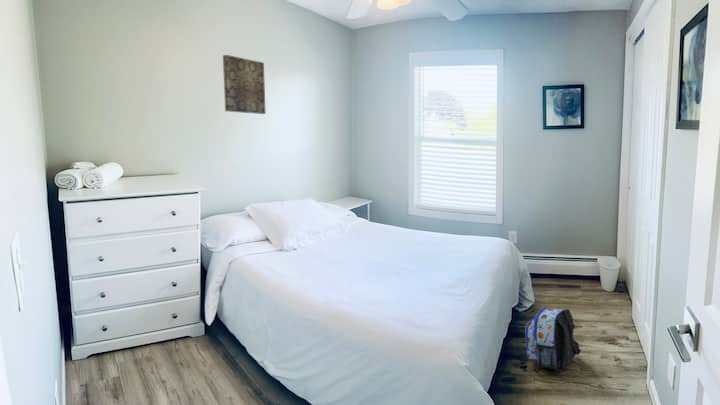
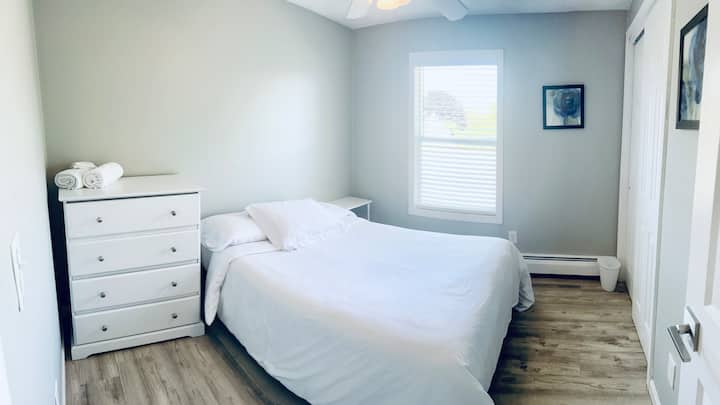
- wall art [222,54,267,115]
- backpack [524,307,582,376]
